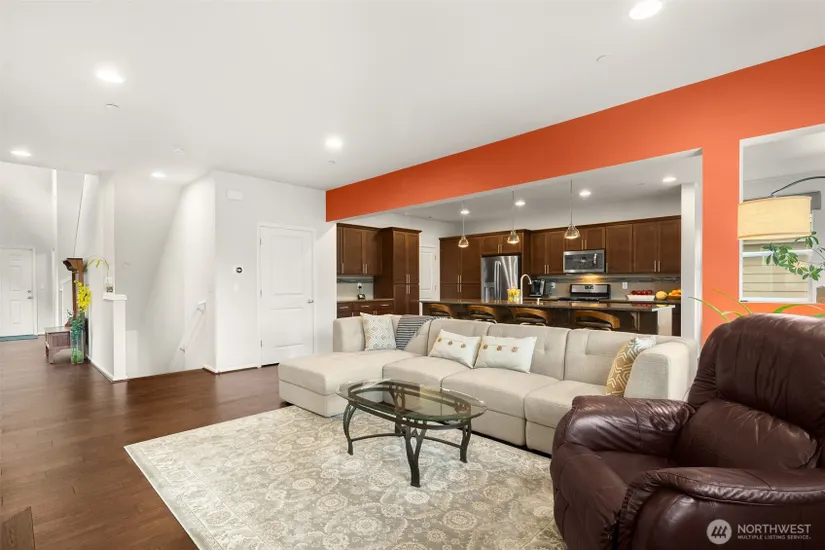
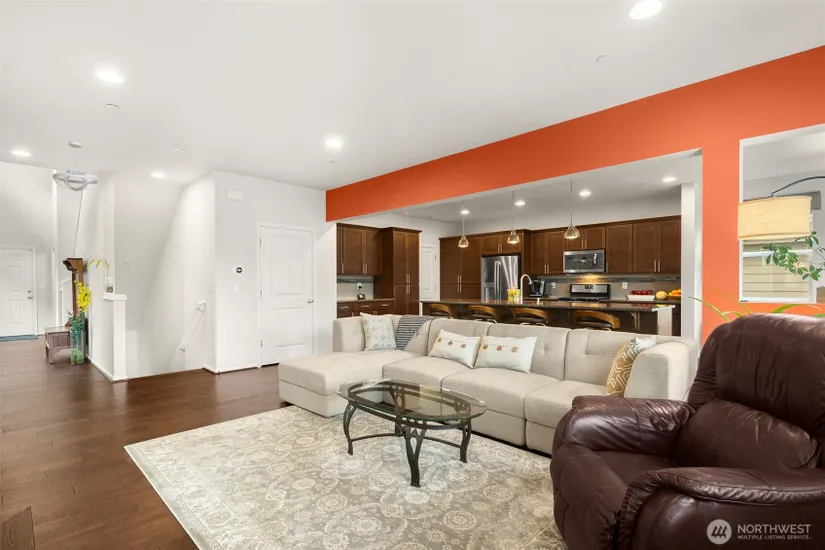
+ ceiling light fixture [51,141,99,193]
